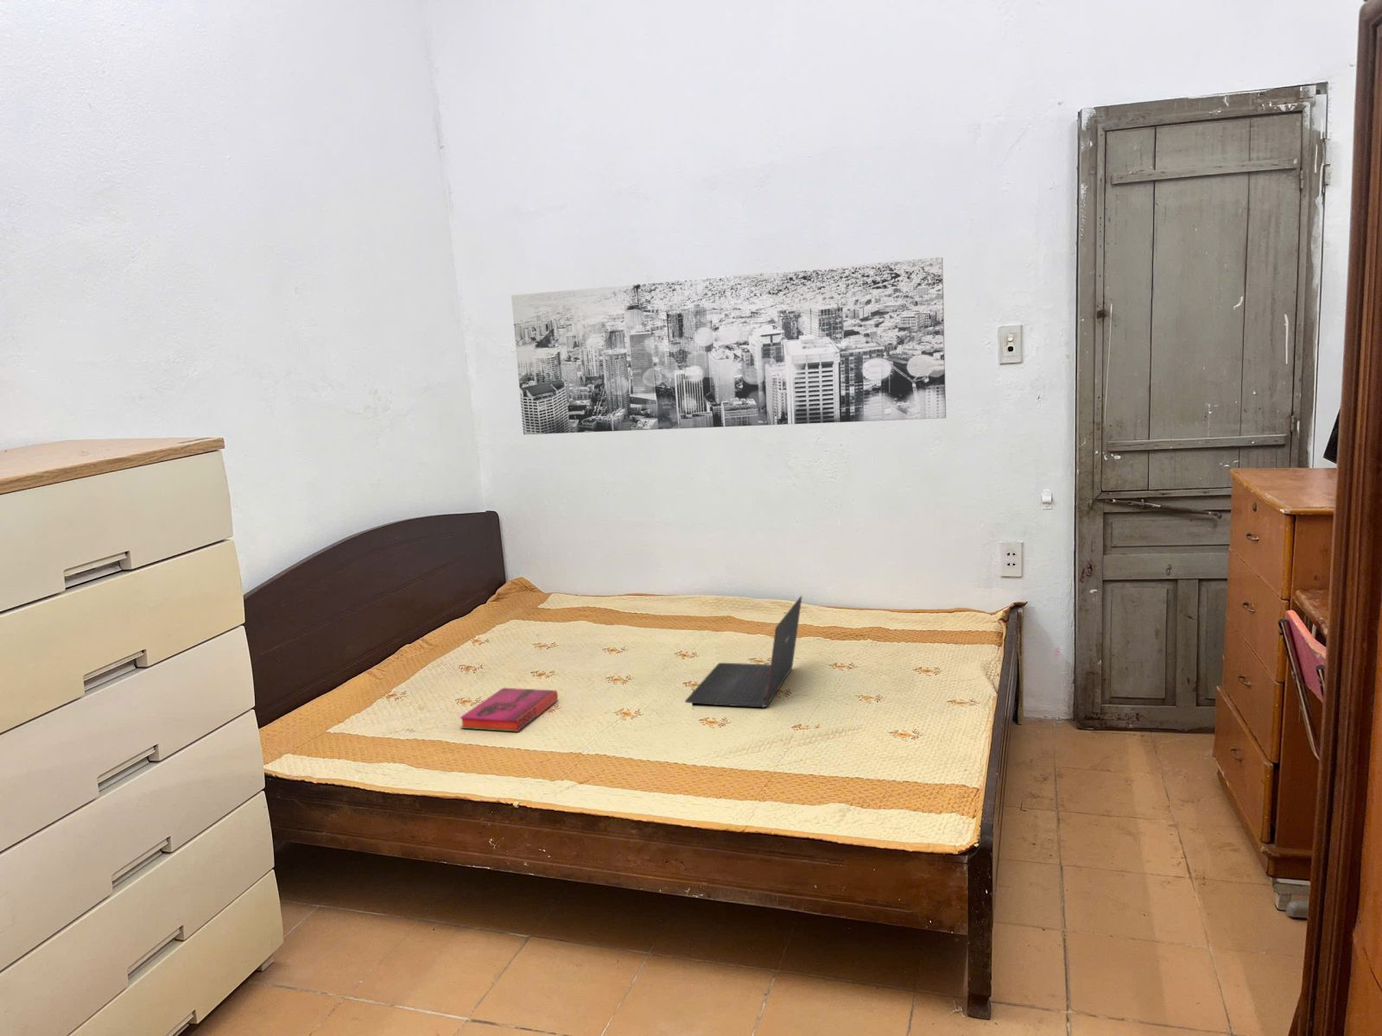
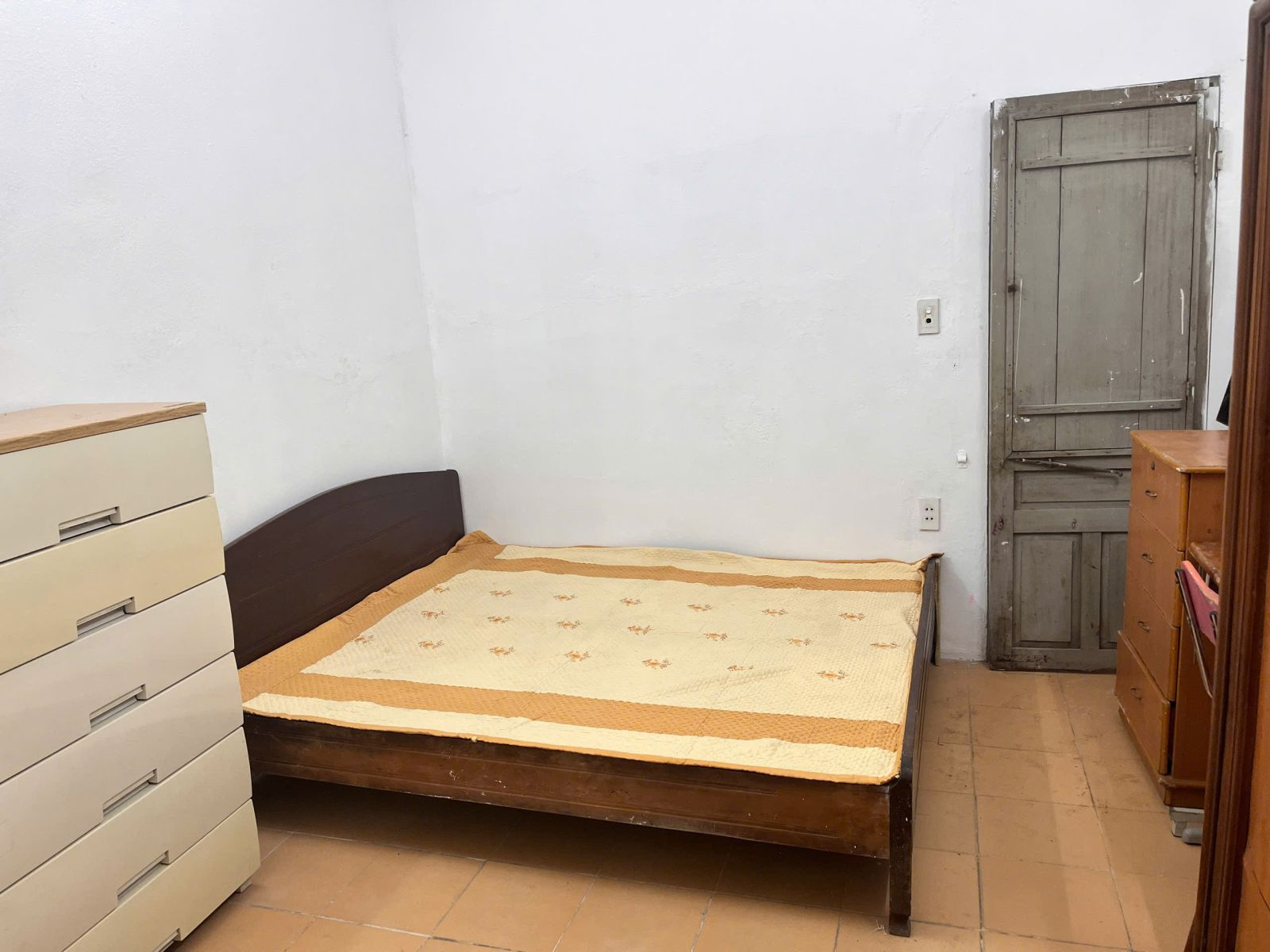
- wall art [510,257,947,435]
- laptop [684,595,802,708]
- hardback book [458,687,559,733]
